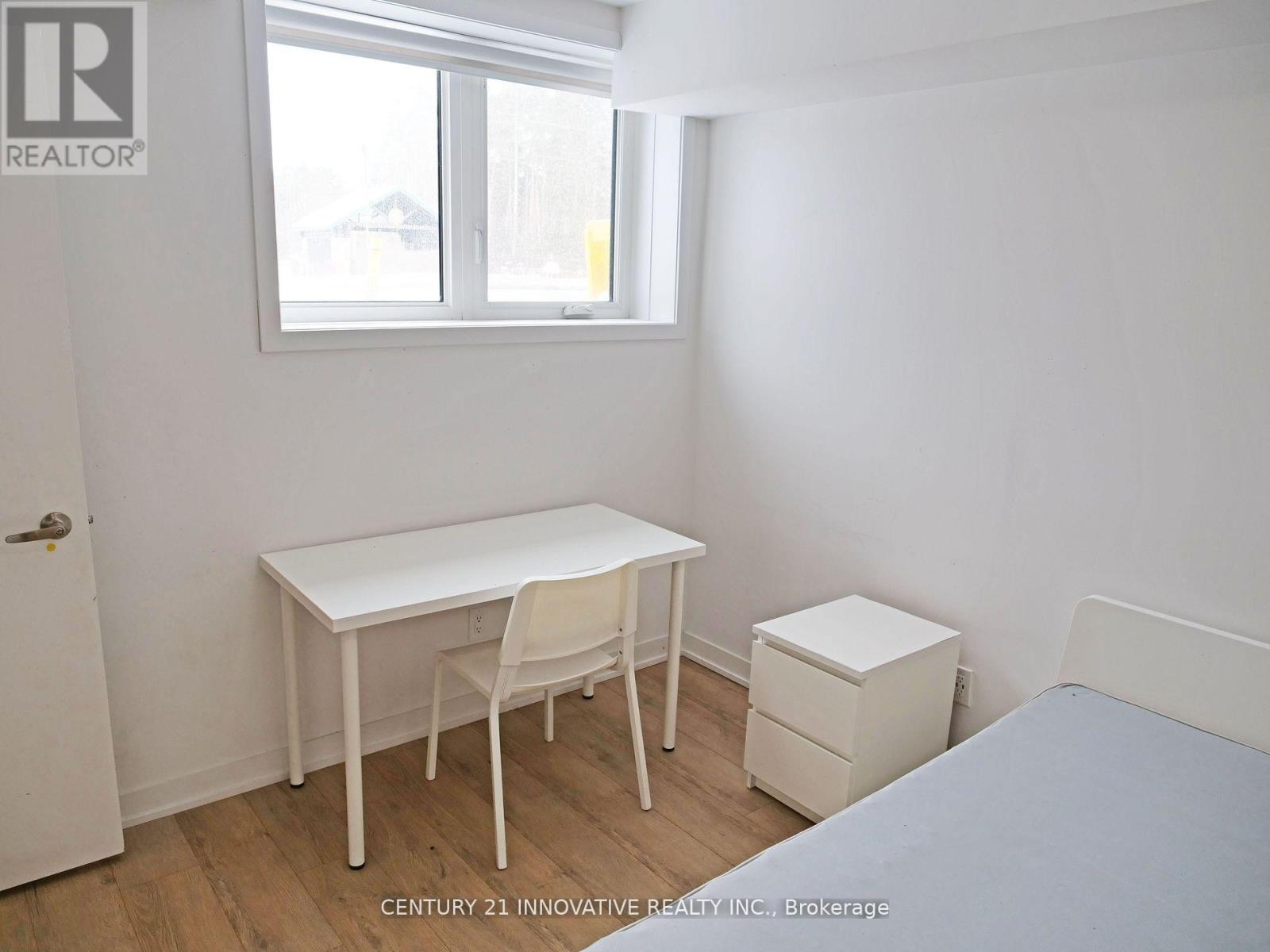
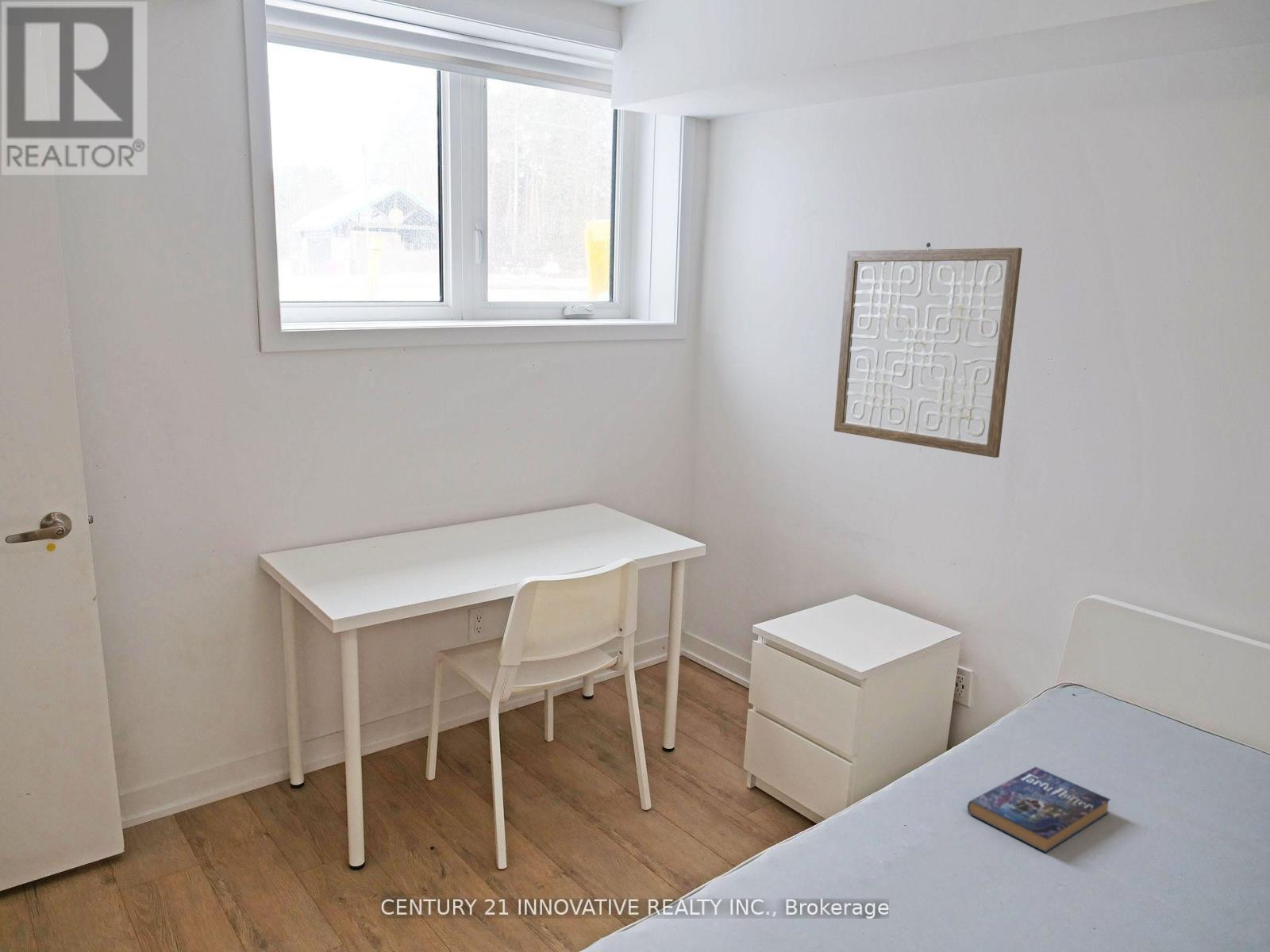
+ book [967,766,1111,854]
+ wall art [833,242,1023,459]
